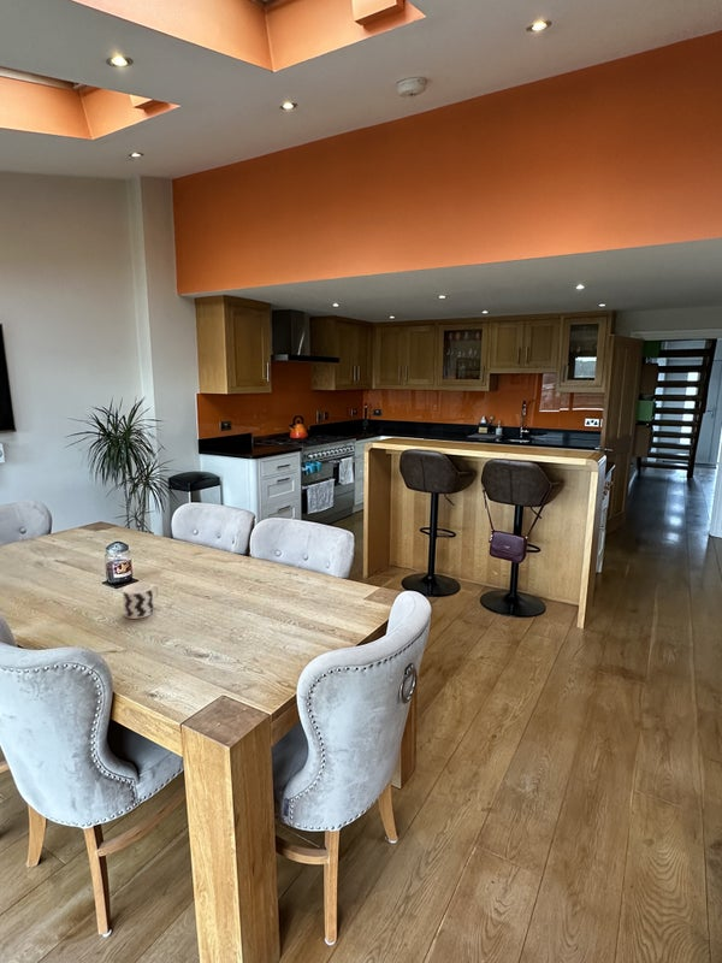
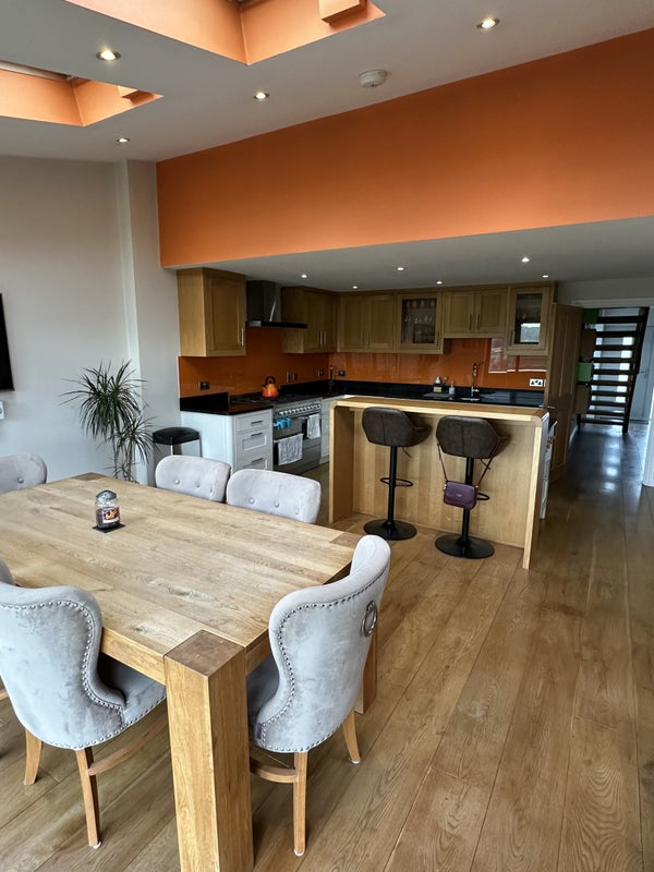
- cup [122,581,160,620]
